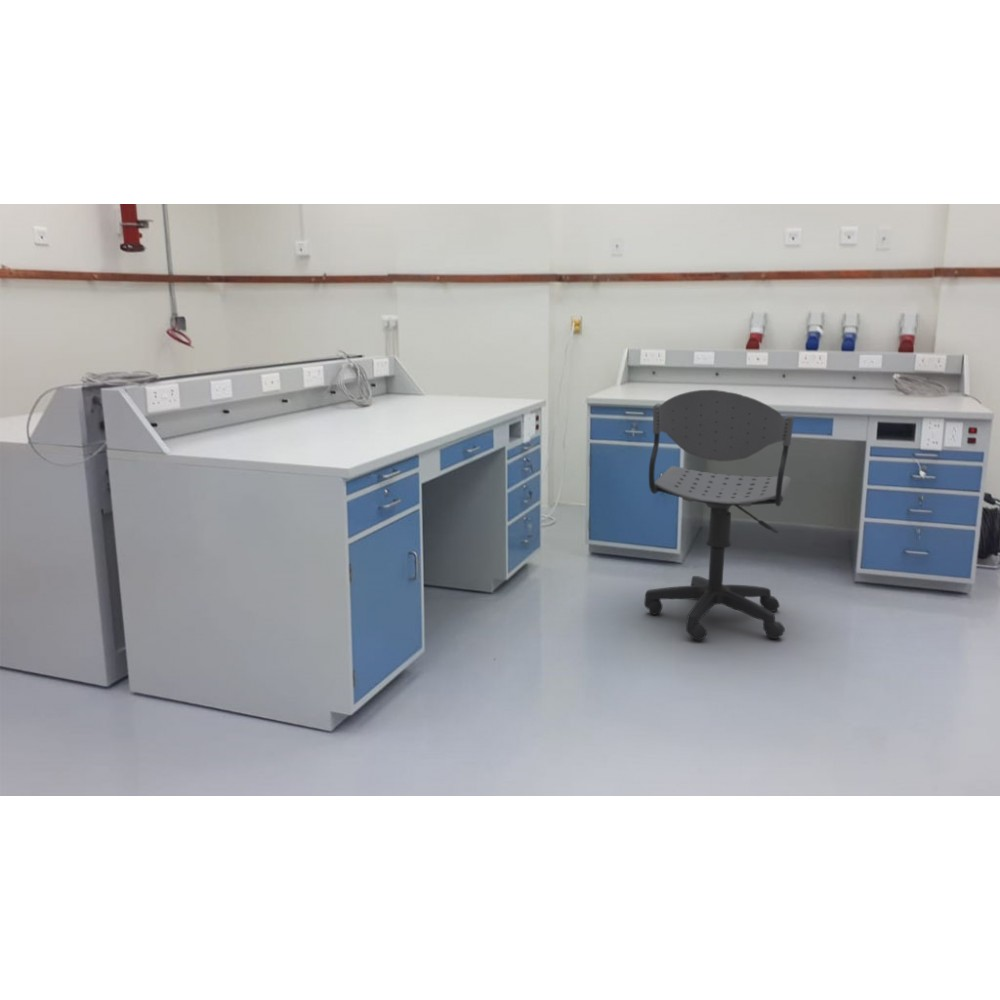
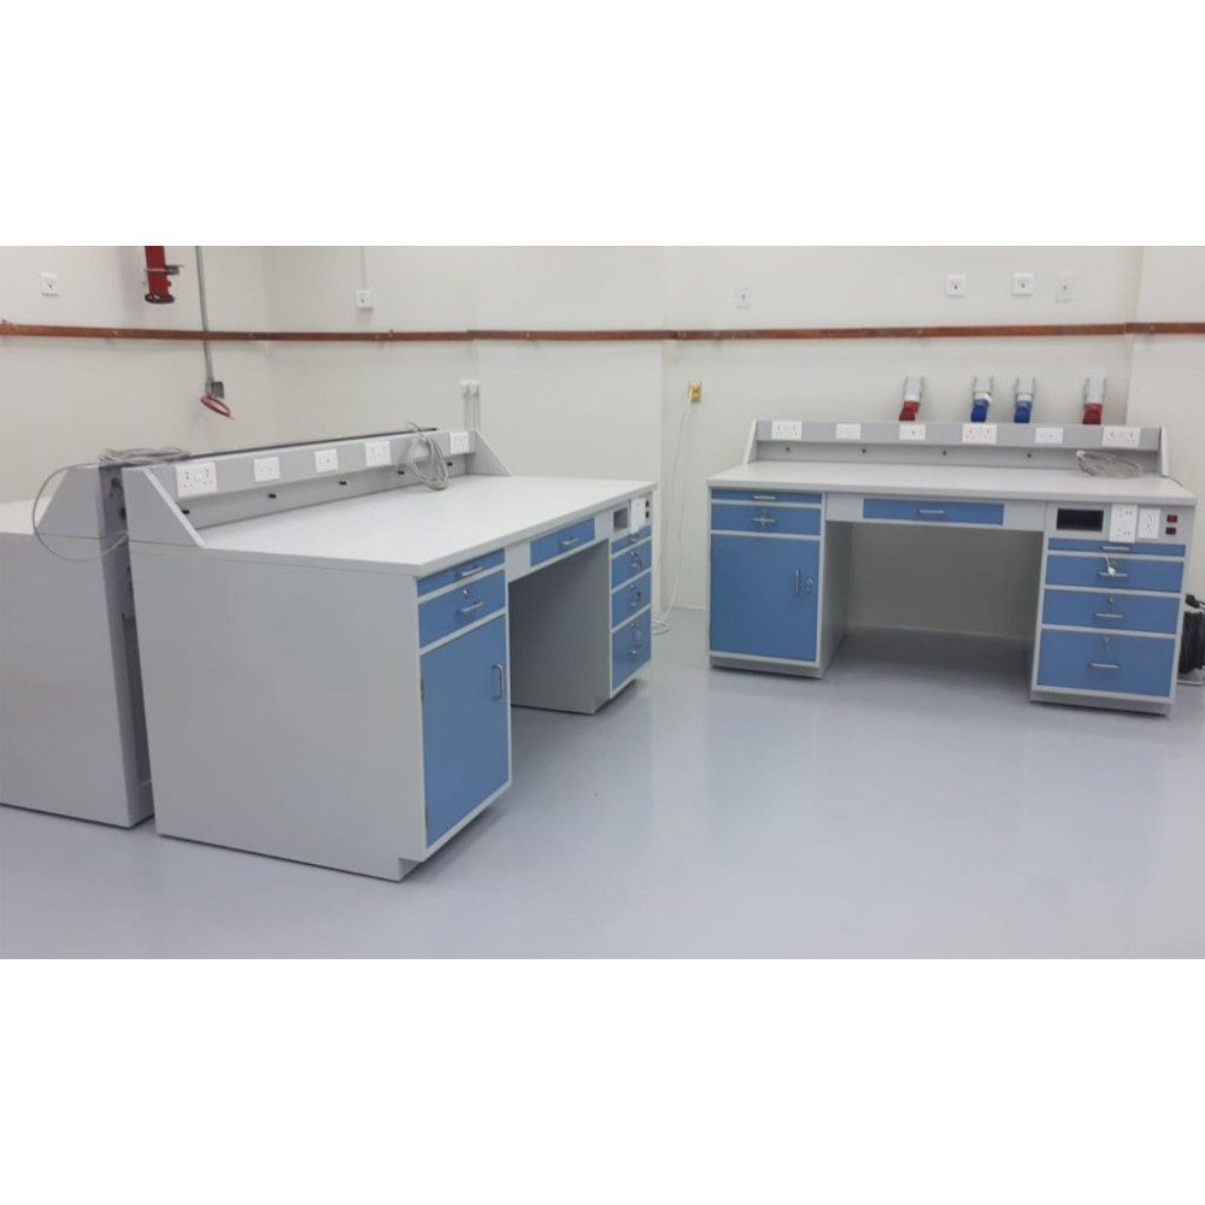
- office chair [643,389,795,641]
